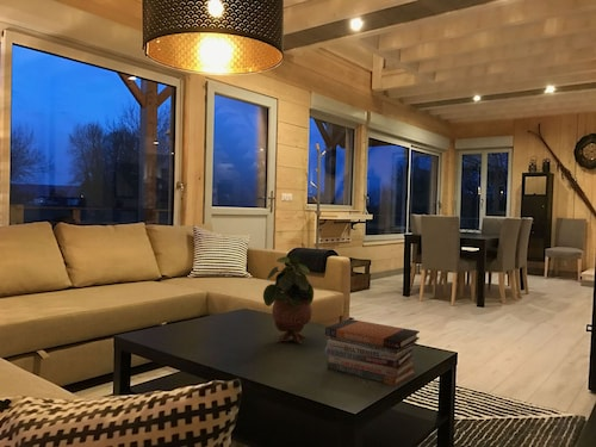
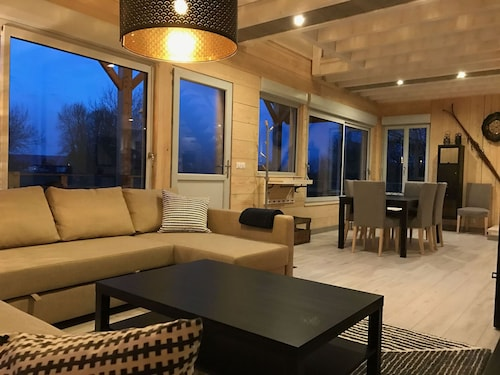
- potted plant [262,255,315,344]
- book stack [324,318,421,387]
